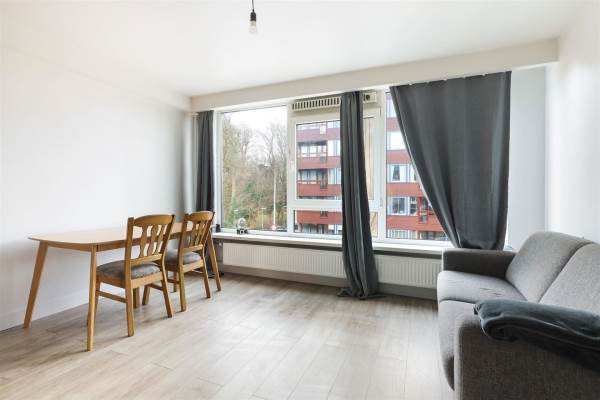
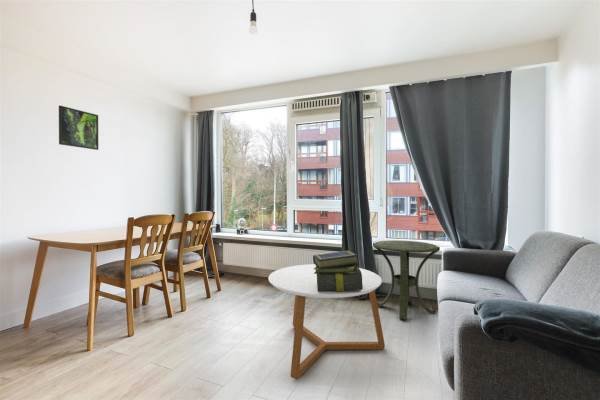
+ stack of books [312,250,363,292]
+ side table [372,239,441,321]
+ coffee table [267,263,386,380]
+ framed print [58,105,99,151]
